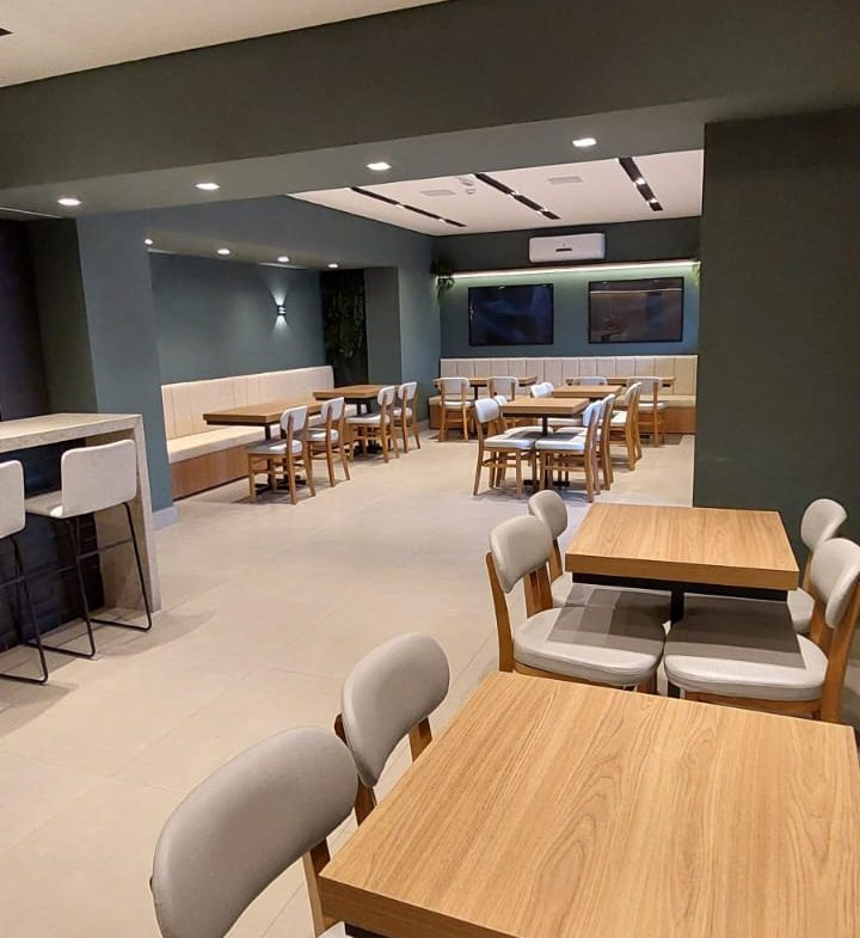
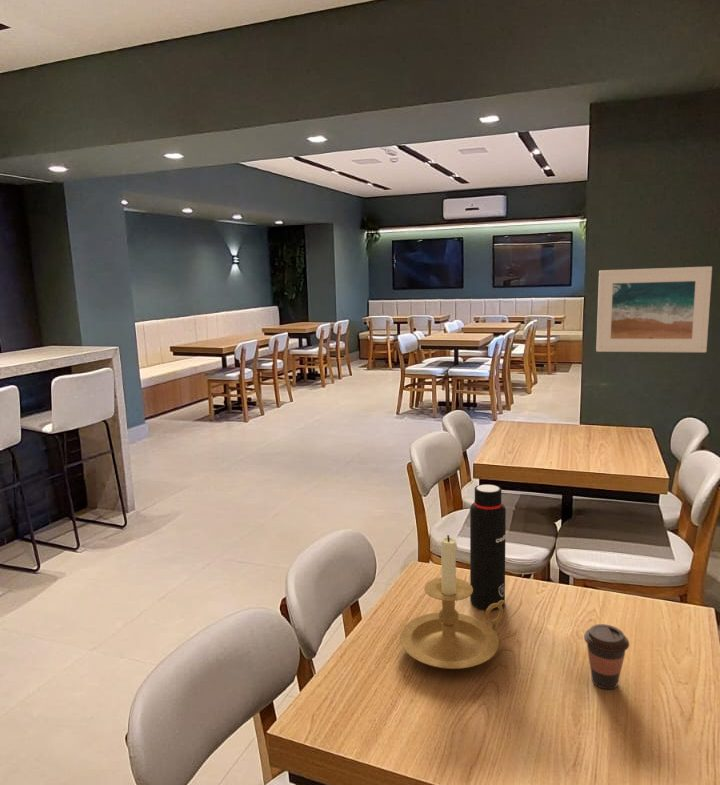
+ candle holder [399,534,506,670]
+ coffee cup [583,623,630,690]
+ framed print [595,266,713,353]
+ water bottle [469,483,507,611]
